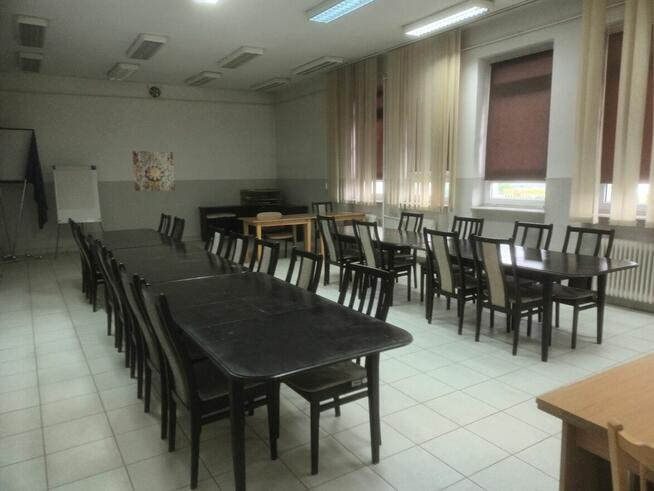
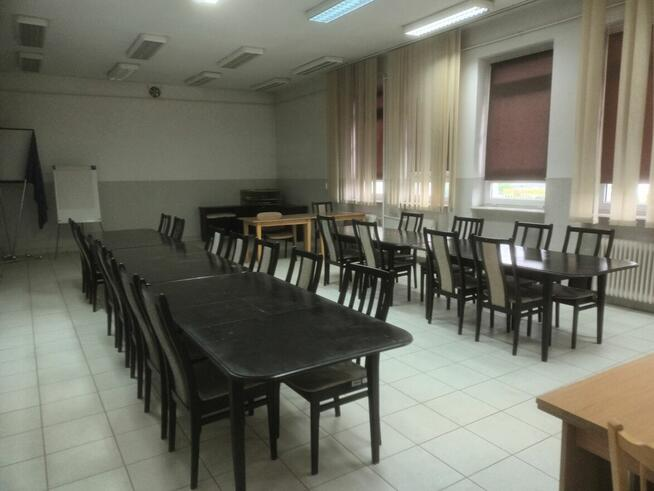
- wall art [132,150,176,192]
